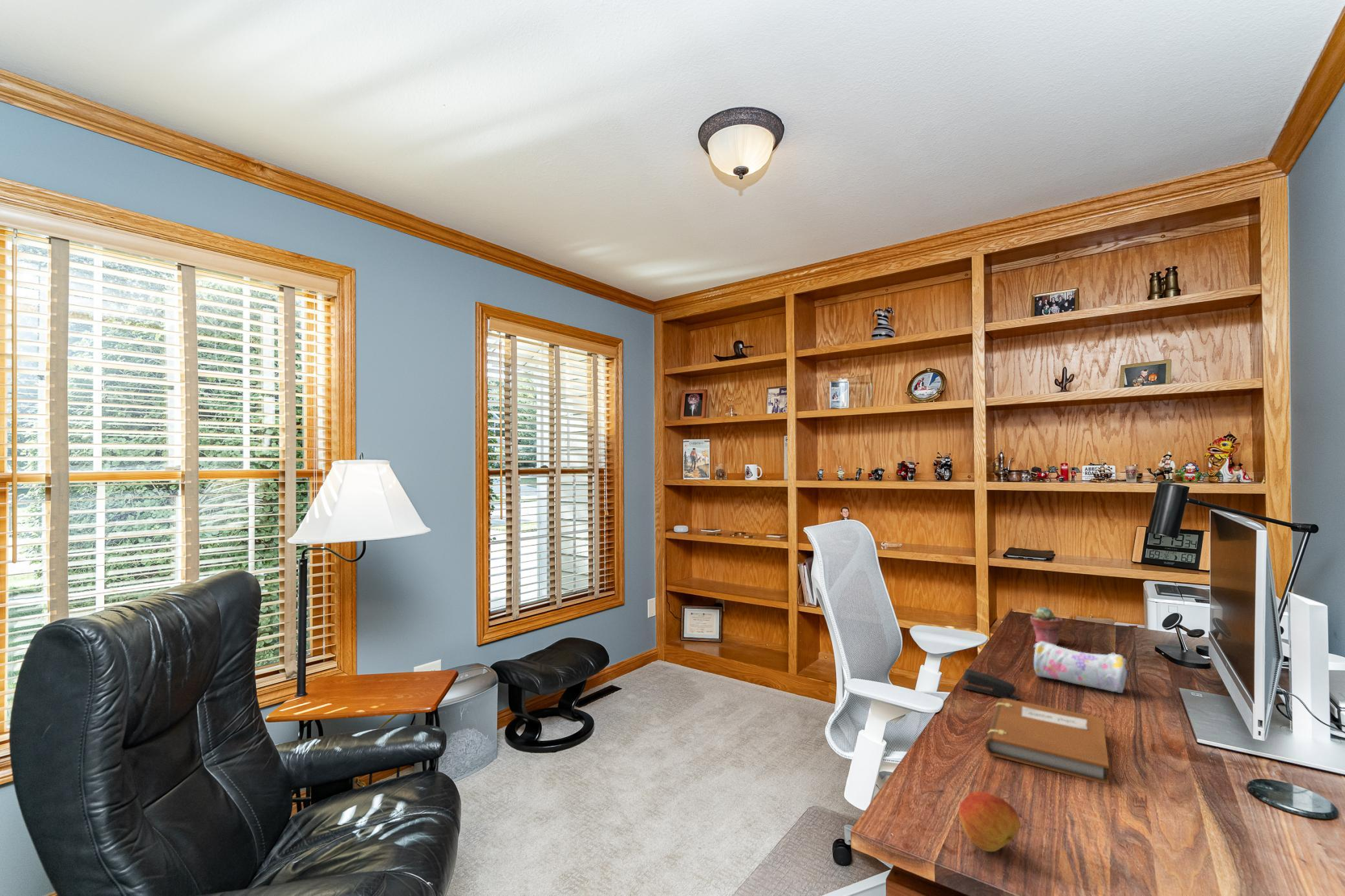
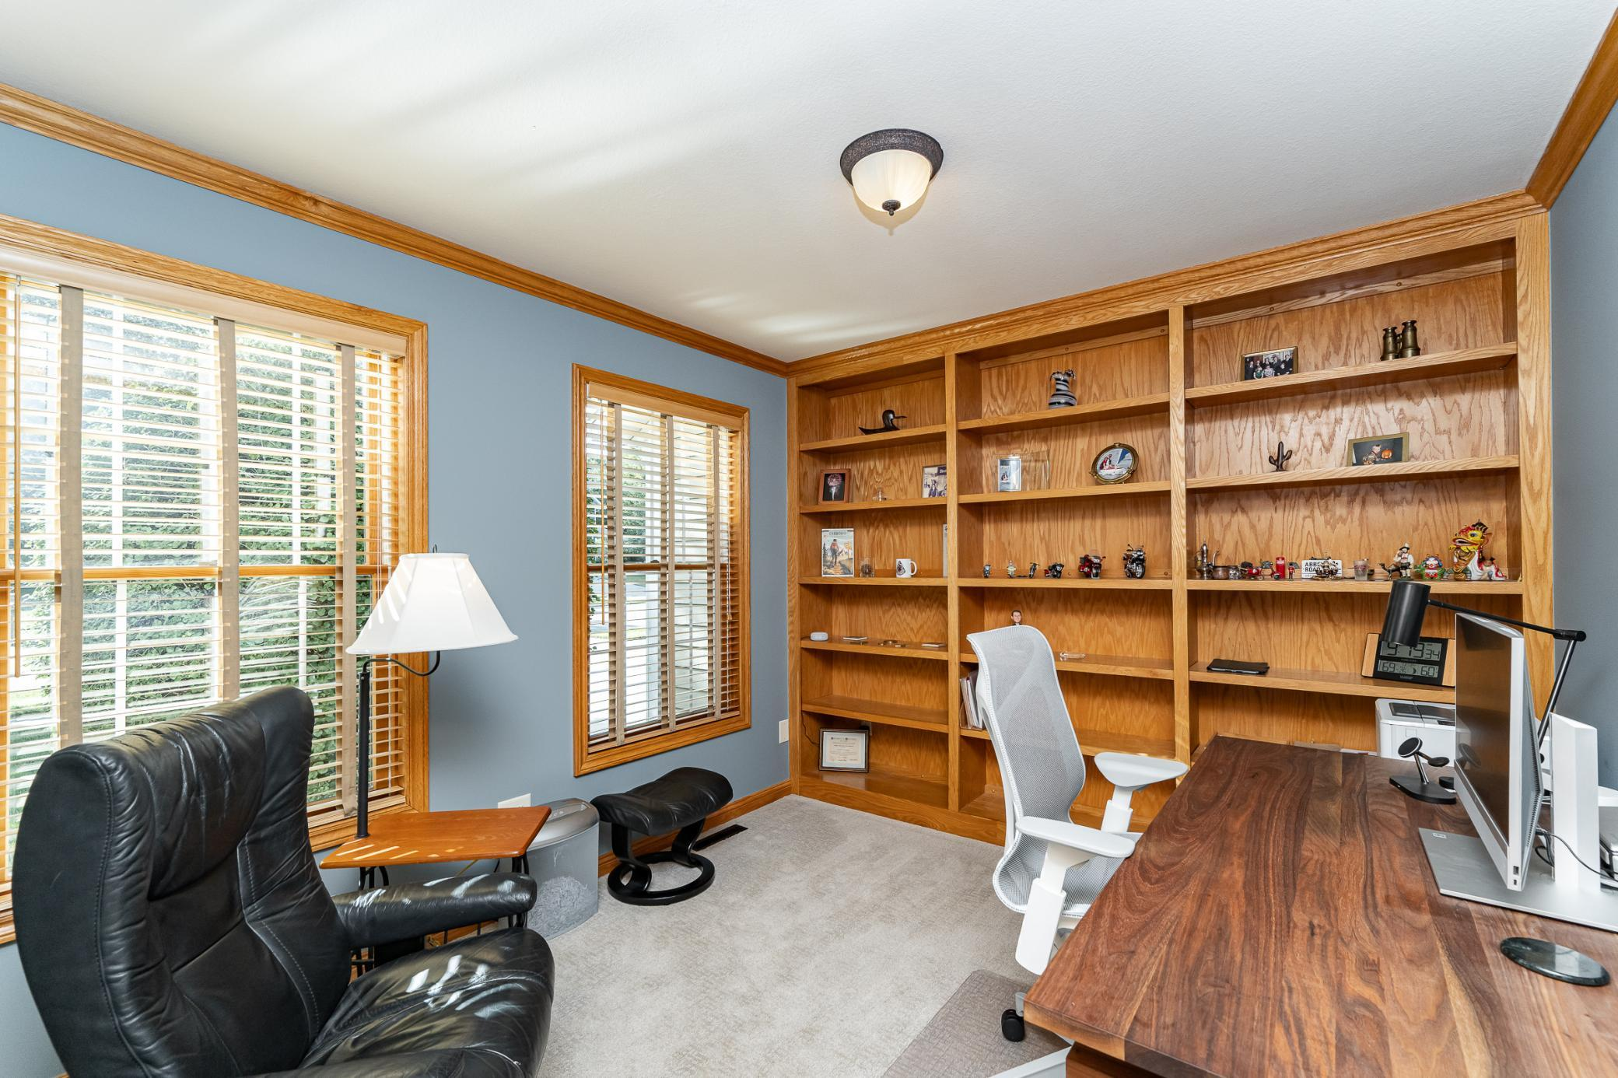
- fruit [958,791,1021,853]
- pencil case [1033,641,1130,694]
- potted succulent [1029,606,1064,646]
- notebook [985,698,1110,785]
- stapler [962,668,1020,701]
